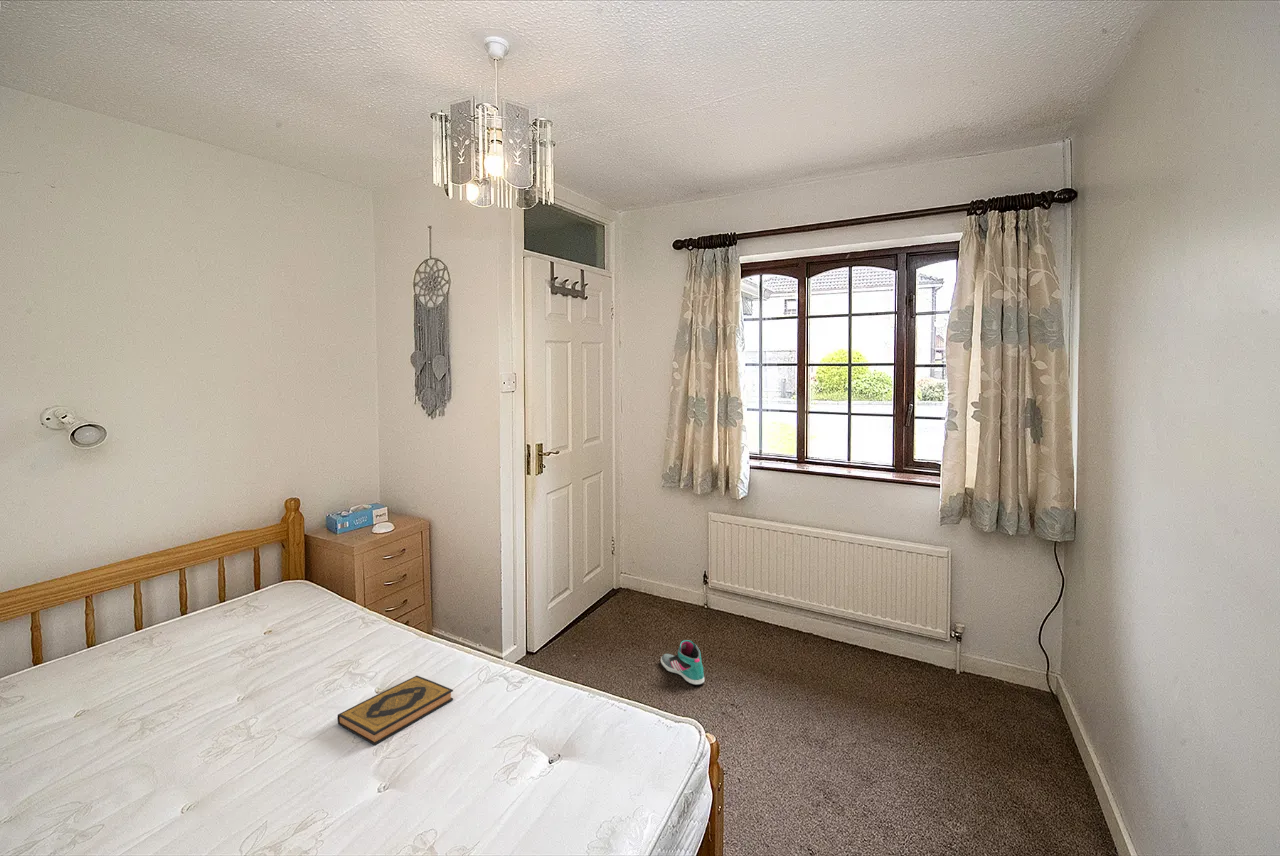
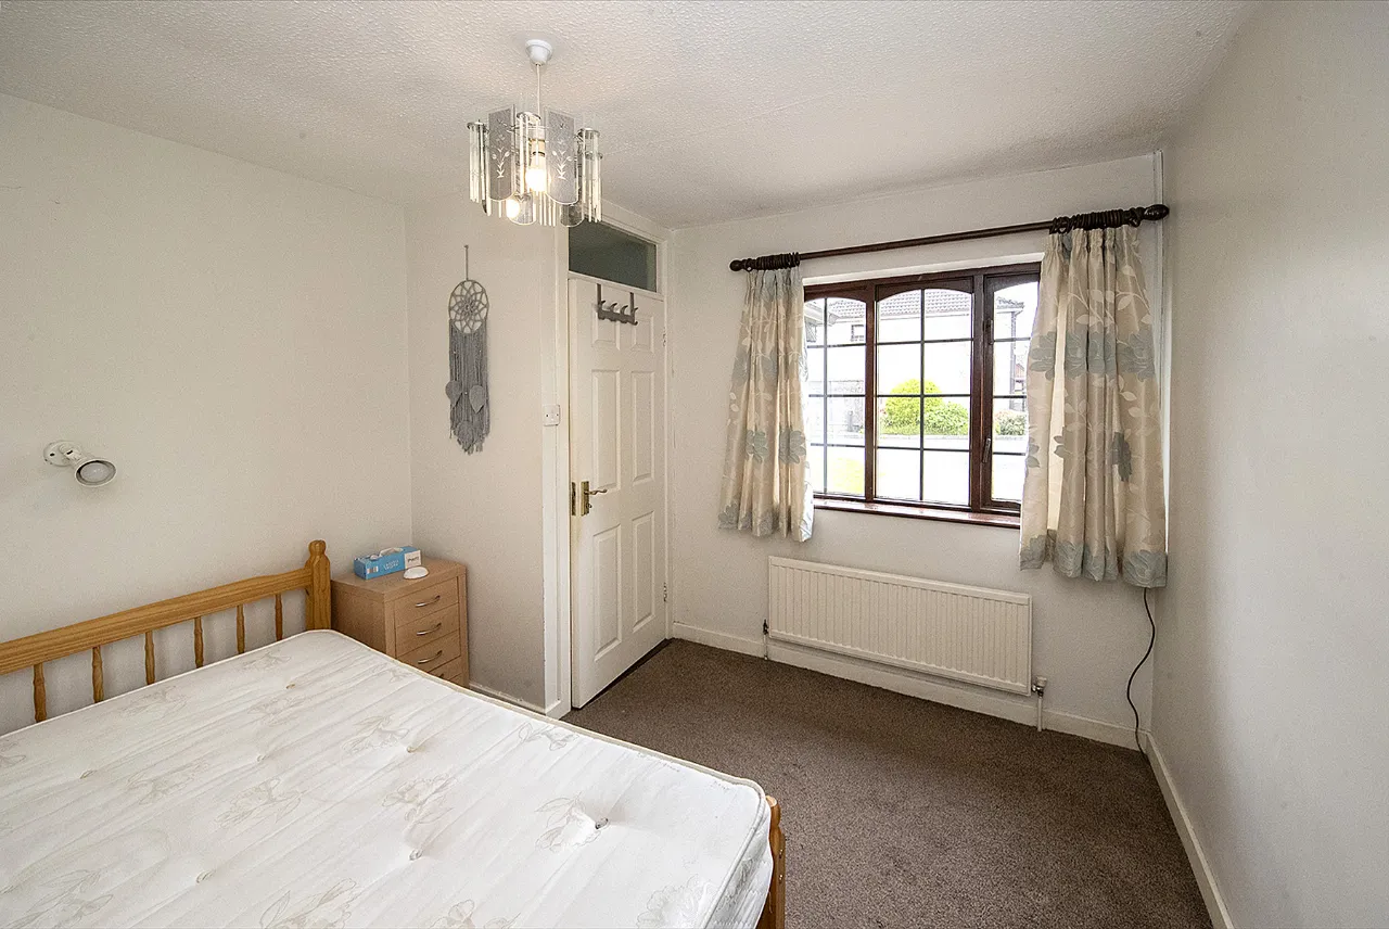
- sneaker [660,639,705,686]
- hardback book [336,675,454,746]
